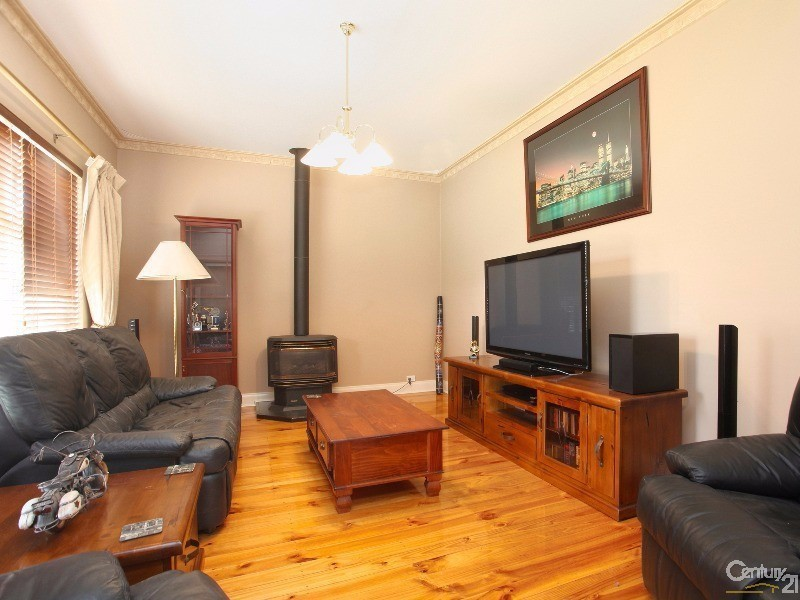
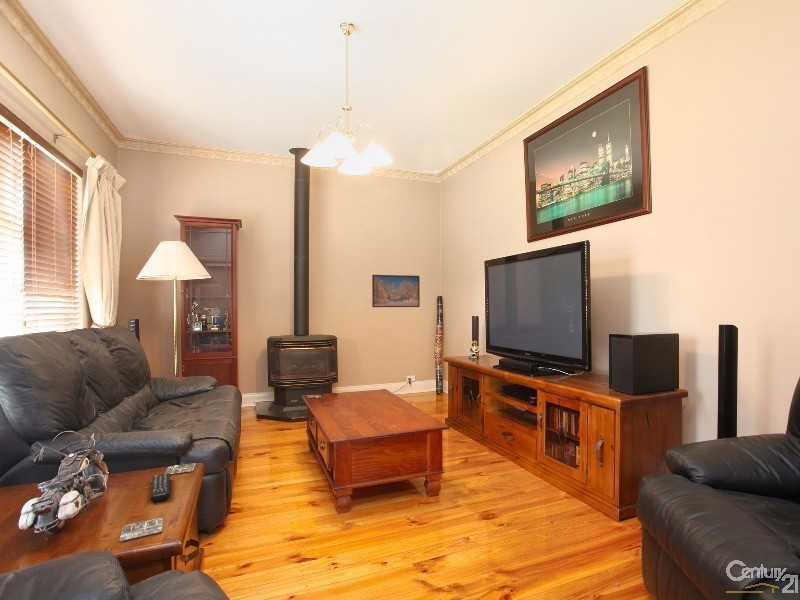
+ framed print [371,274,421,308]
+ remote control [150,472,170,503]
